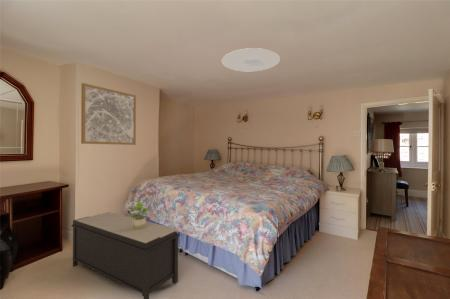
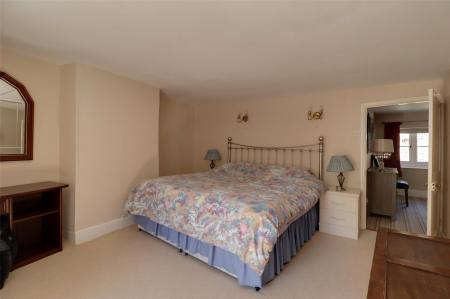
- potted plant [127,200,150,230]
- bench [71,211,181,299]
- wall art [80,82,137,146]
- ceiling light [221,47,281,72]
